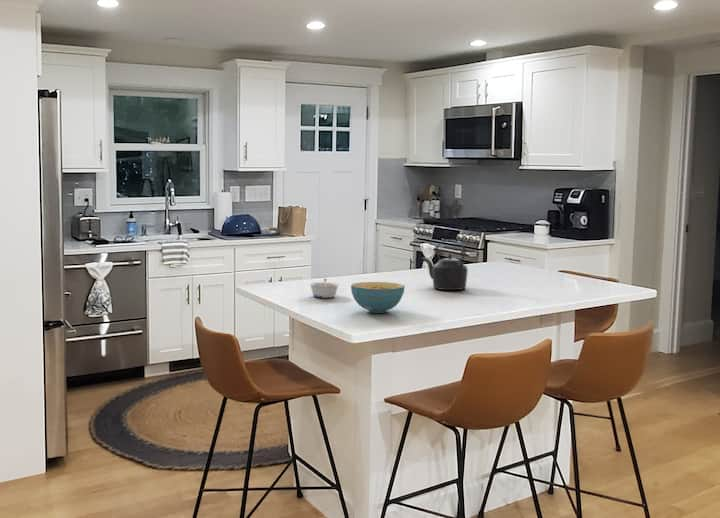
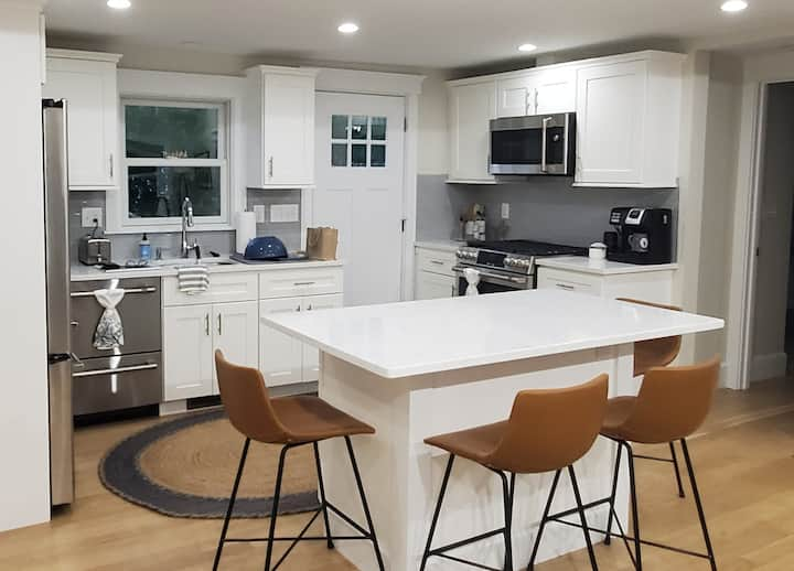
- cereal bowl [350,281,406,314]
- legume [308,278,341,299]
- kettle [422,239,469,291]
